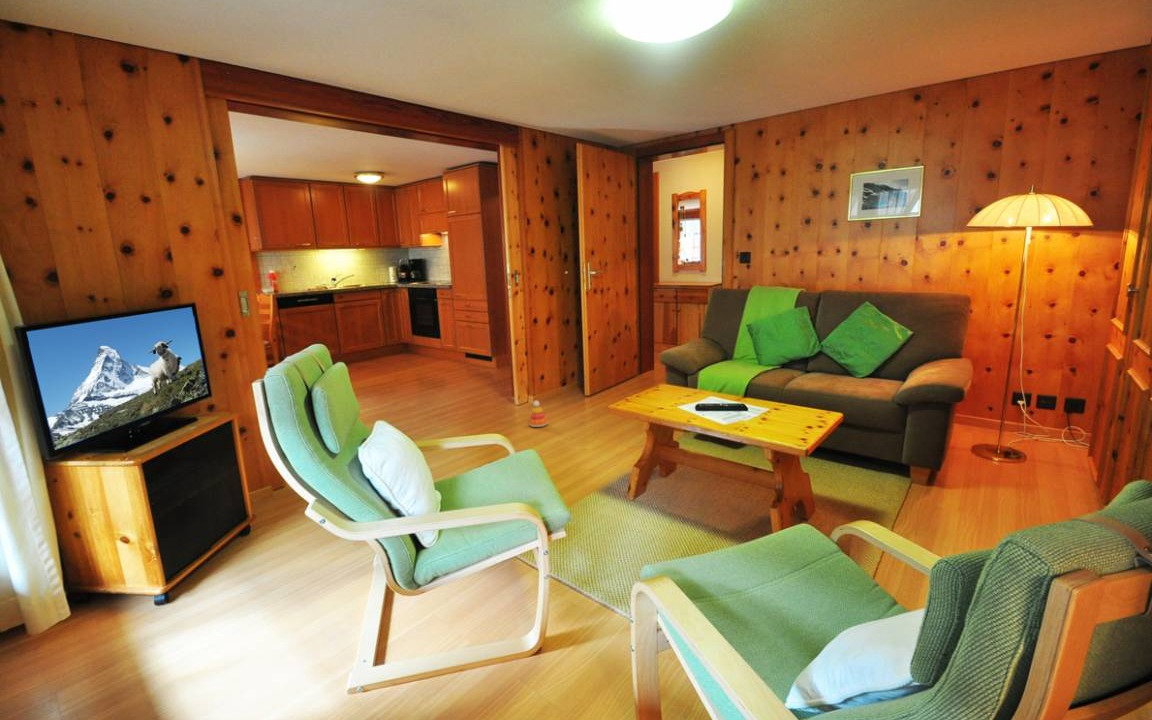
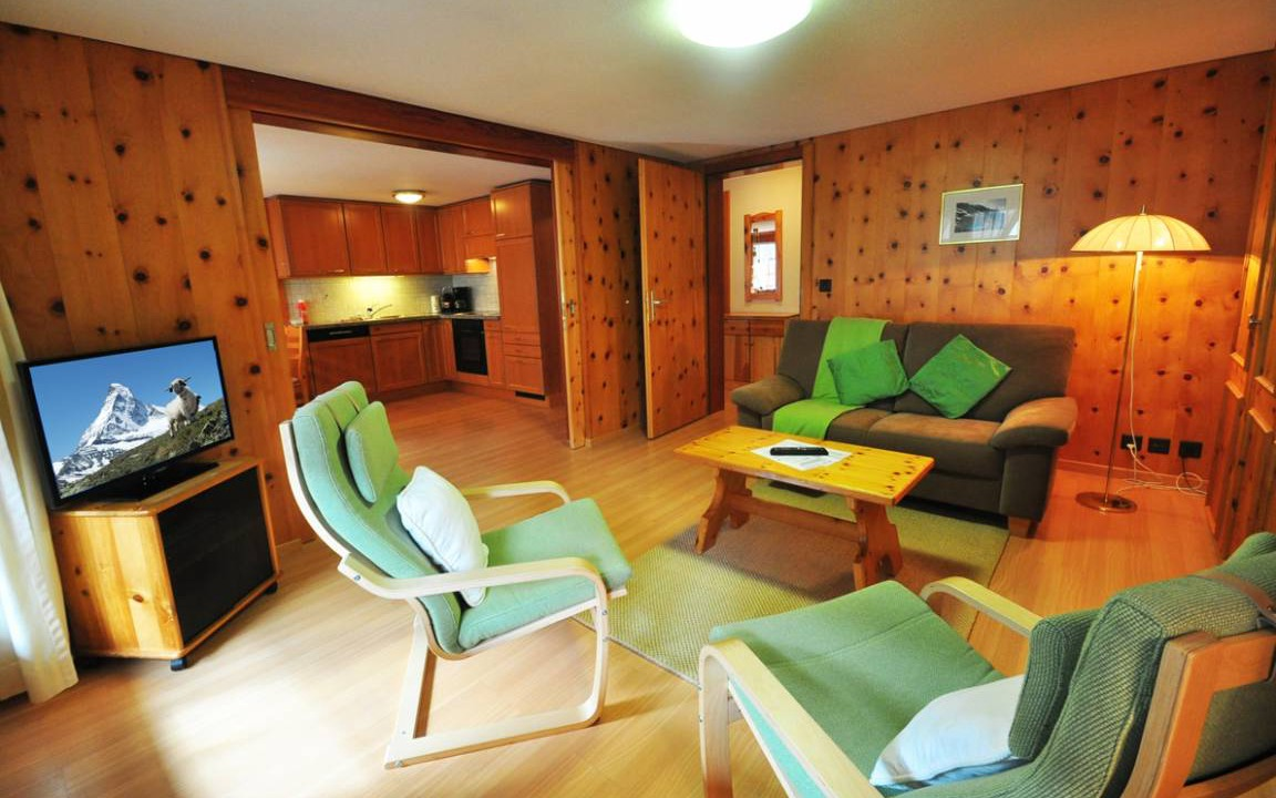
- stacking toy [528,400,549,428]
